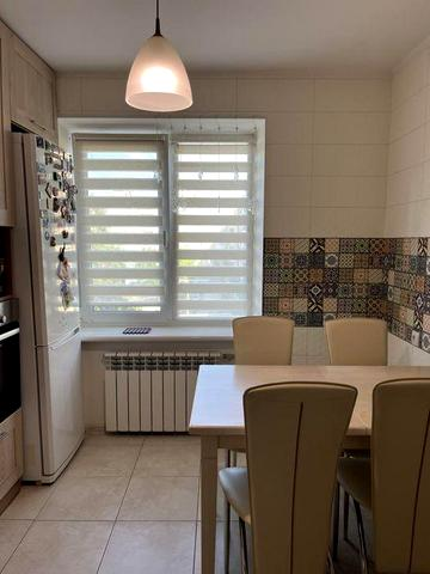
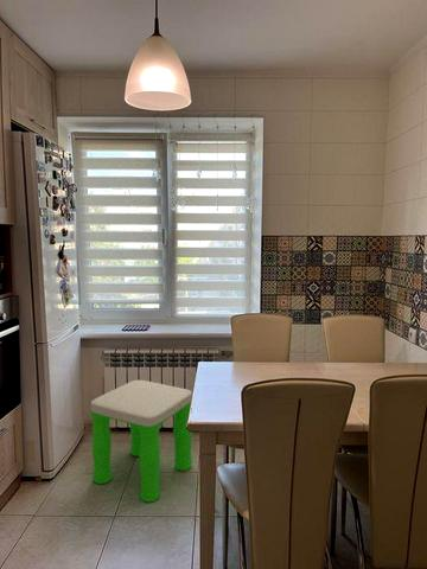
+ stool [90,379,193,504]
